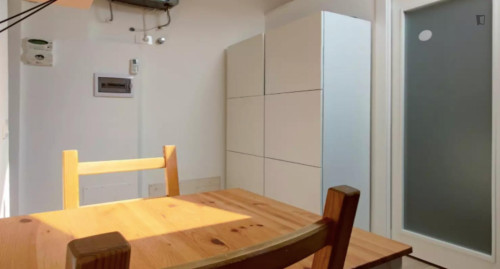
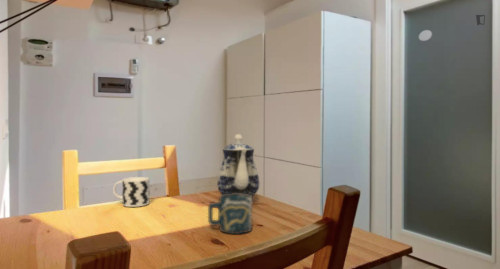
+ cup [112,176,150,208]
+ cup [207,193,253,235]
+ teapot [217,133,260,205]
